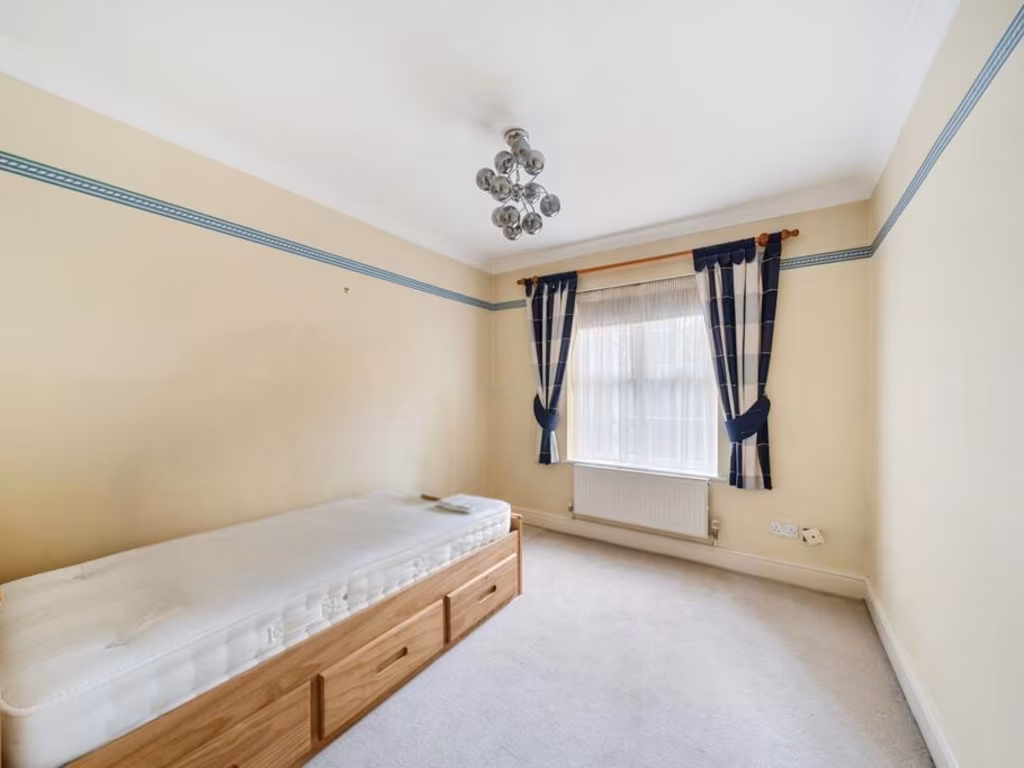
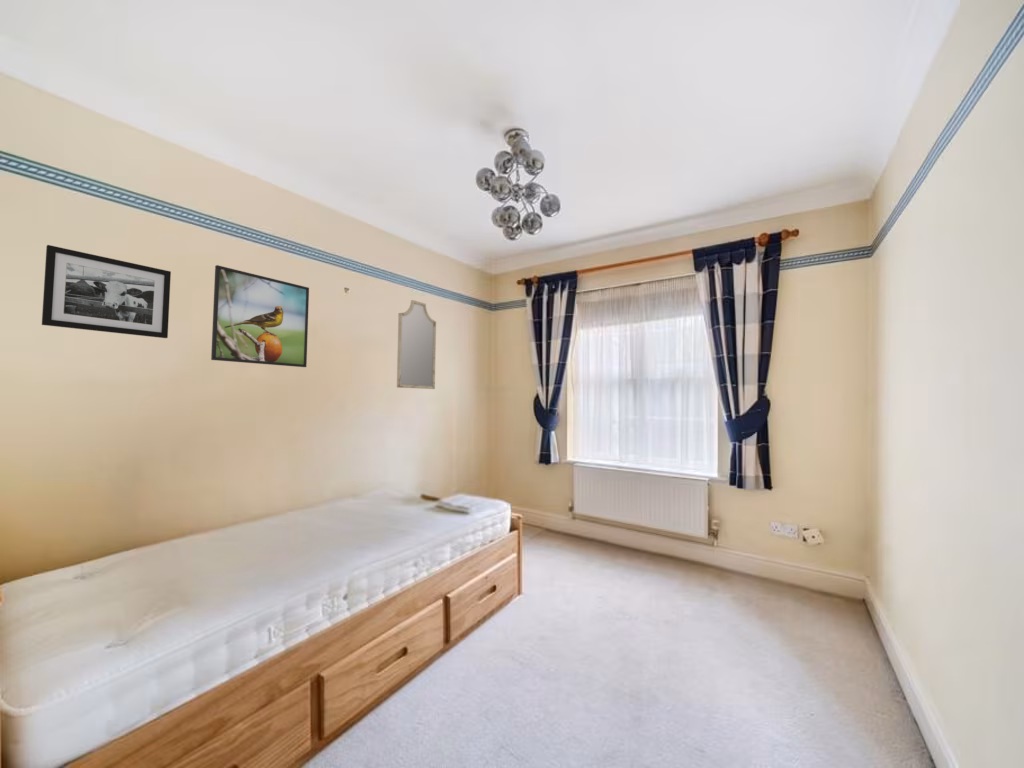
+ home mirror [396,299,437,390]
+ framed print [210,264,310,368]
+ picture frame [41,244,172,339]
